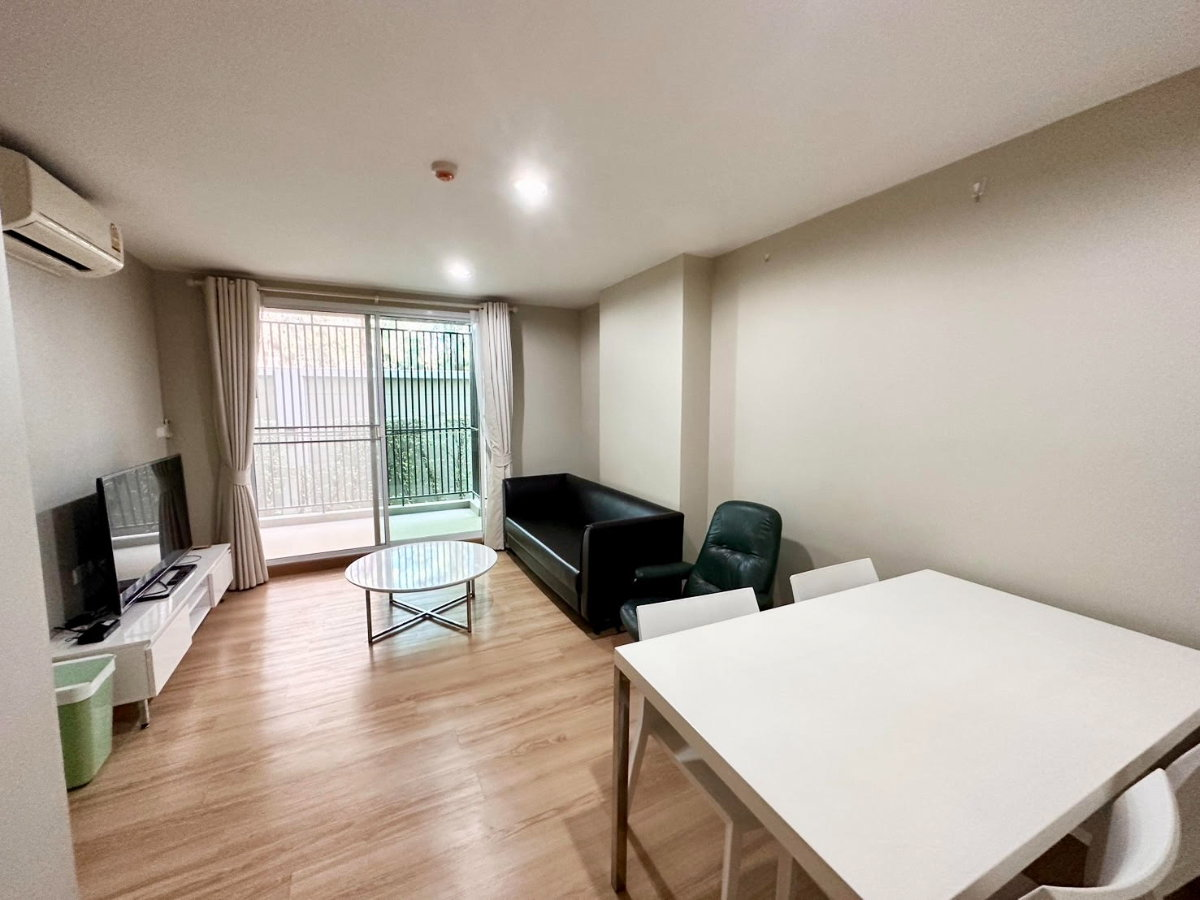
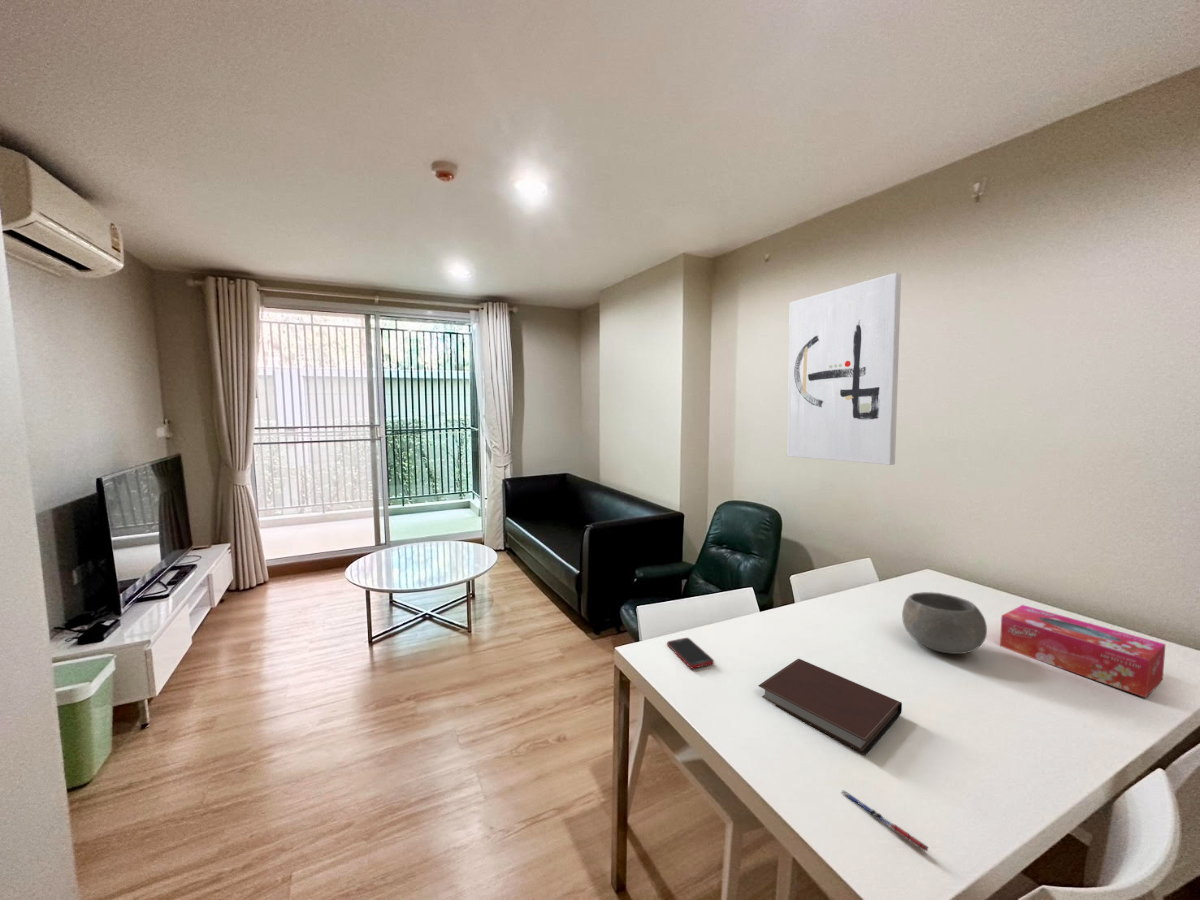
+ tissue box [999,604,1167,699]
+ cell phone [666,637,715,670]
+ wall art [786,272,902,466]
+ bowl [901,591,988,655]
+ notebook [757,658,903,756]
+ pen [841,790,929,853]
